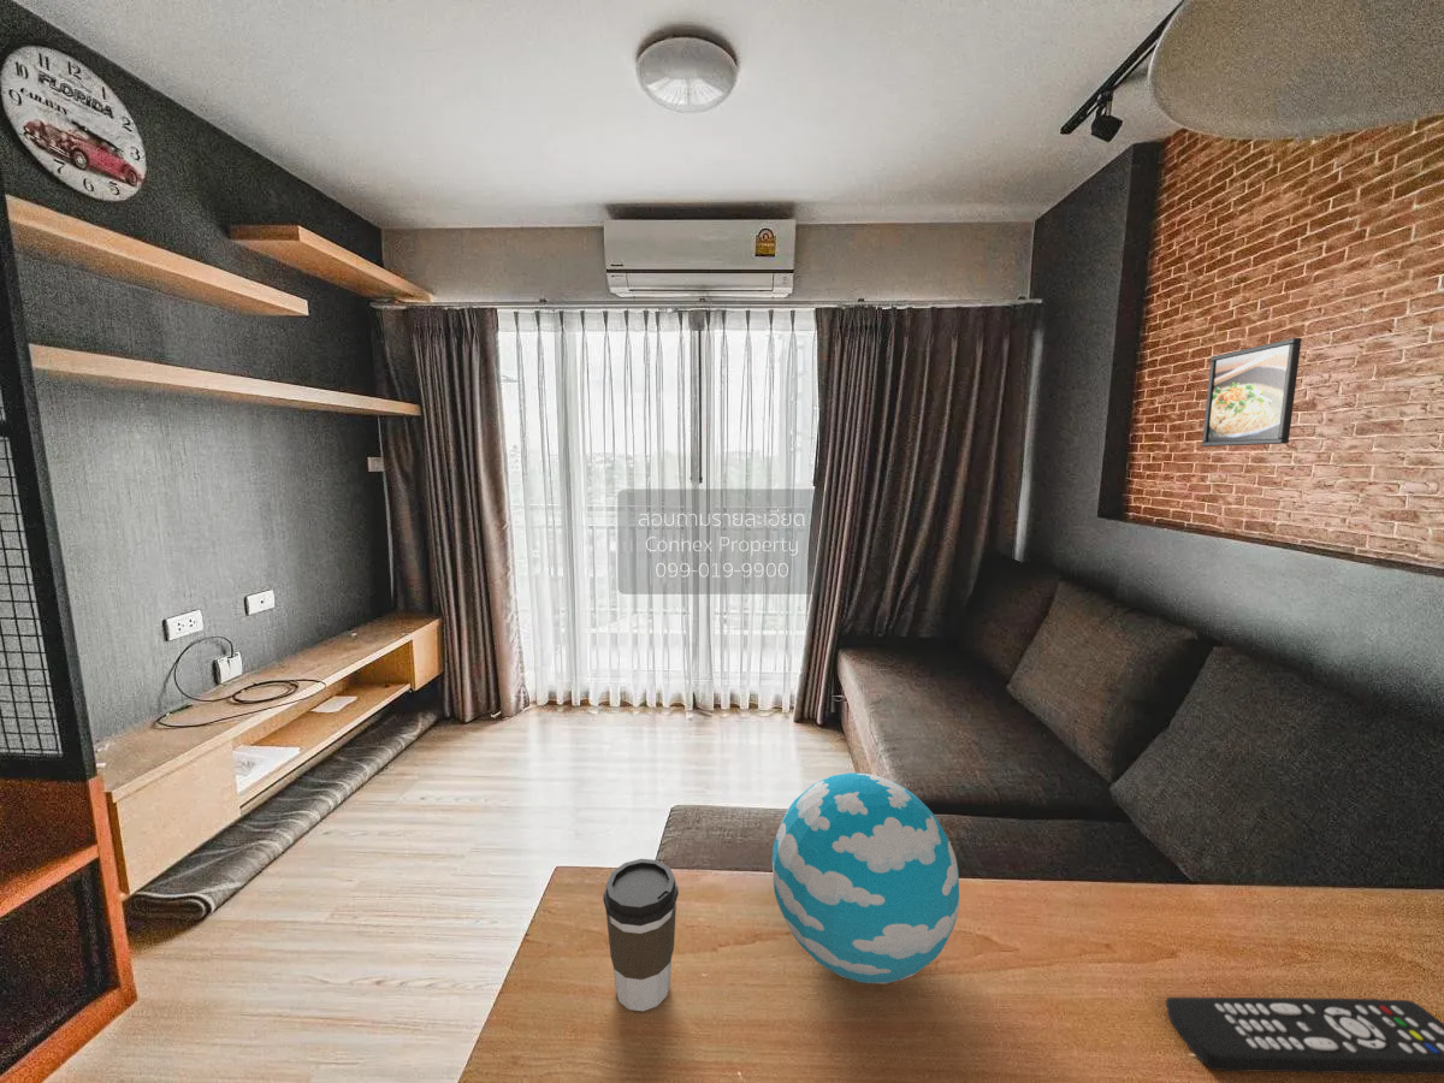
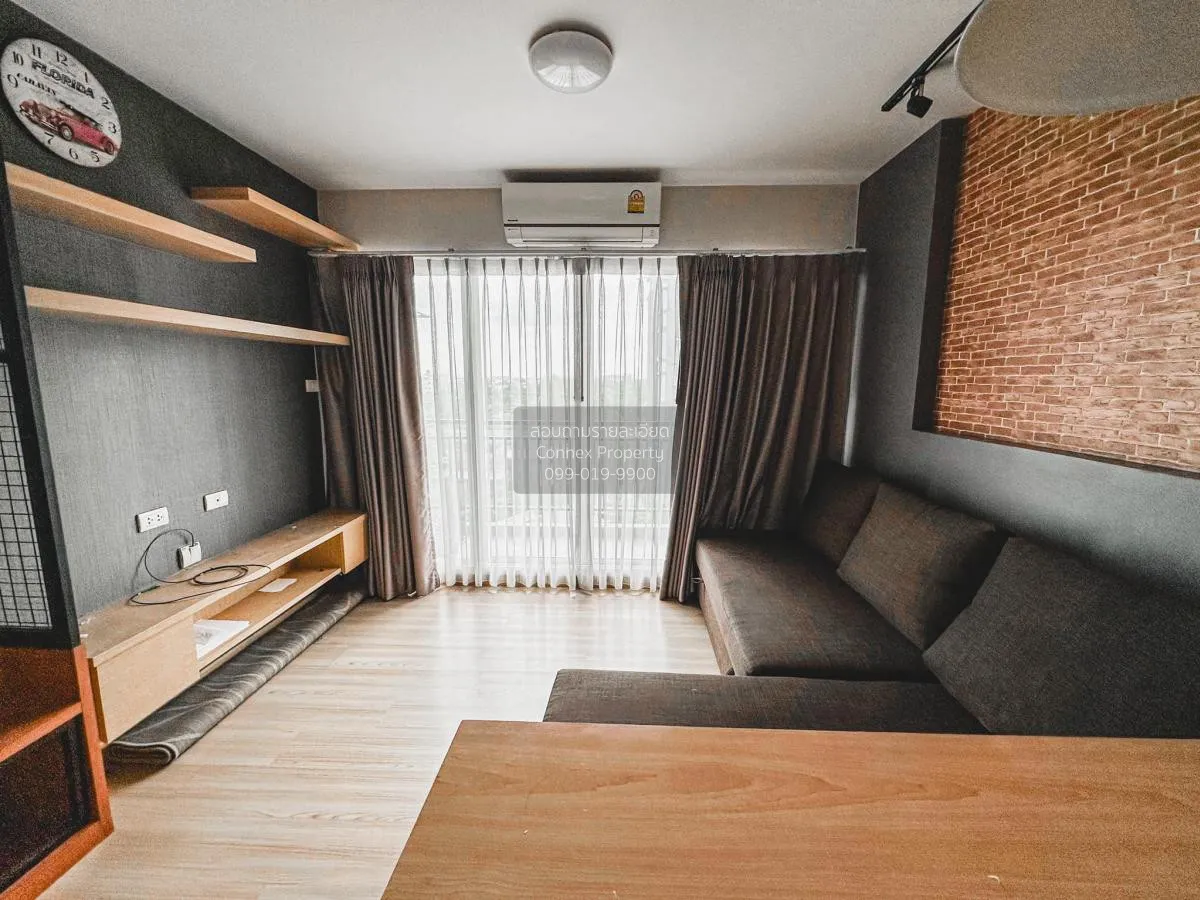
- decorative ball [771,771,960,986]
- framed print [1201,337,1303,448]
- coffee cup [602,858,680,1012]
- remote control [1165,996,1444,1076]
